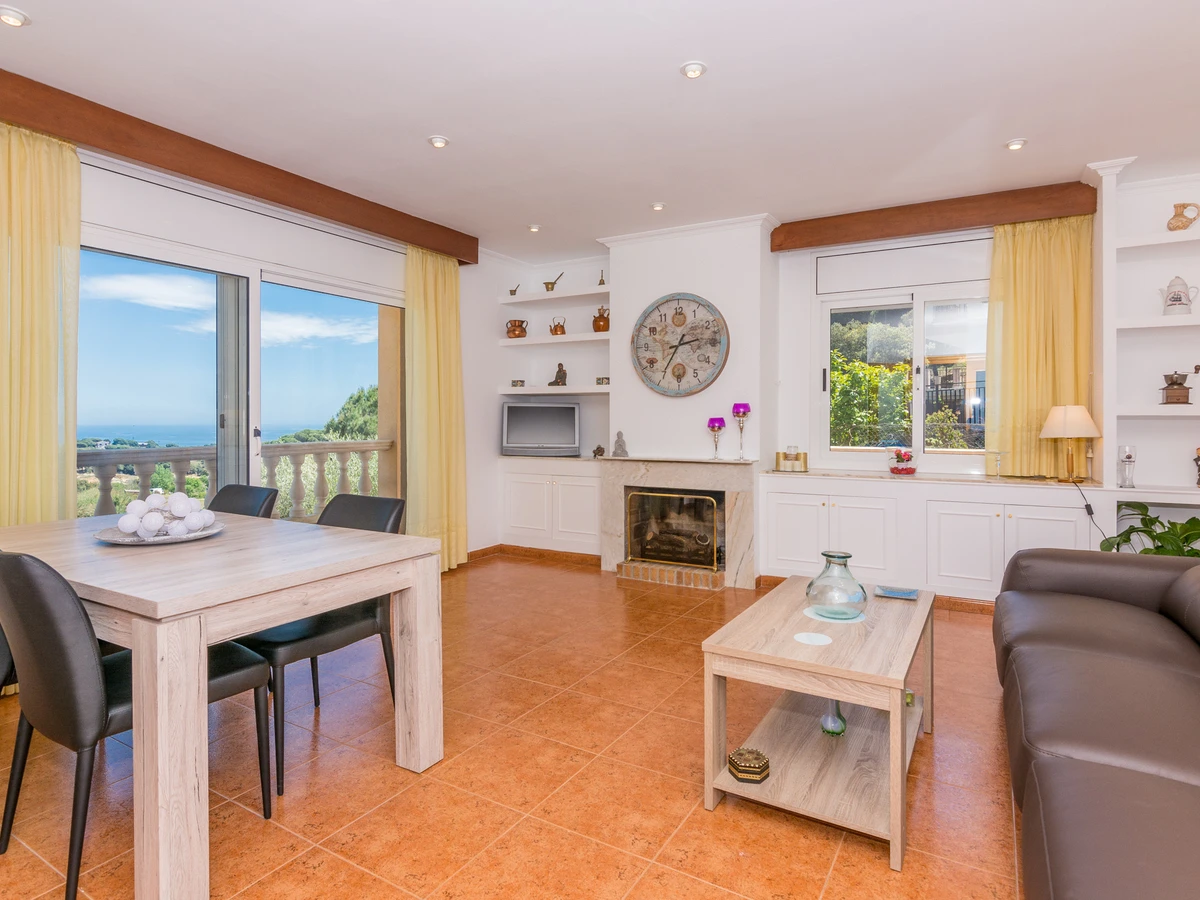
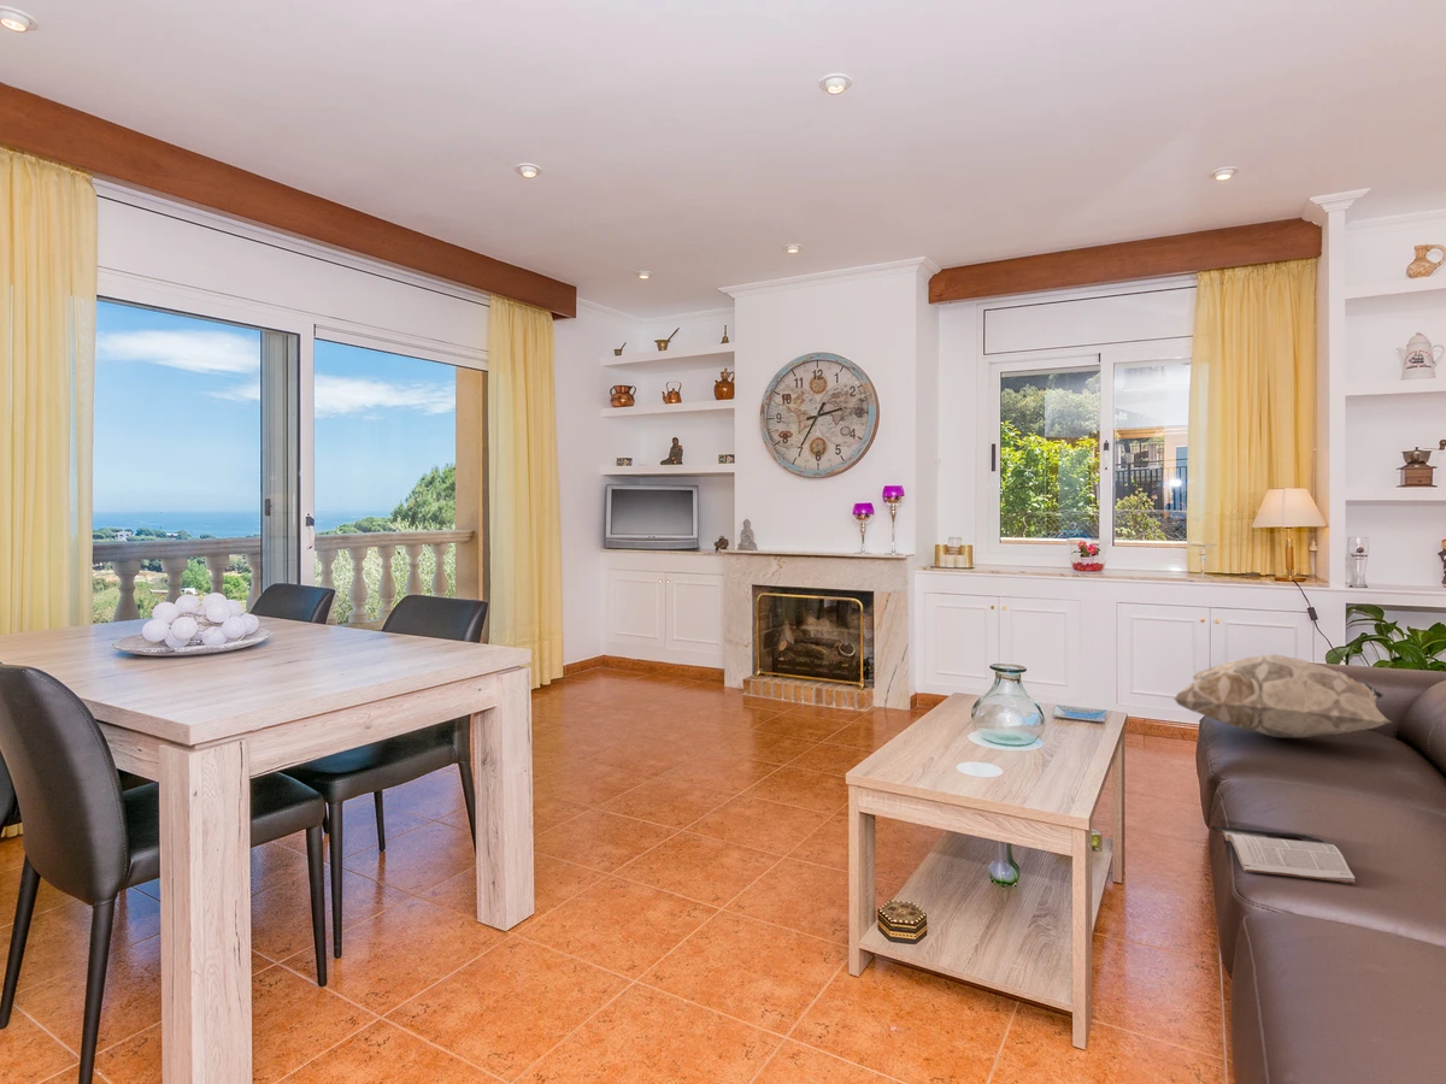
+ magazine [1210,825,1357,885]
+ decorative pillow [1172,653,1393,738]
